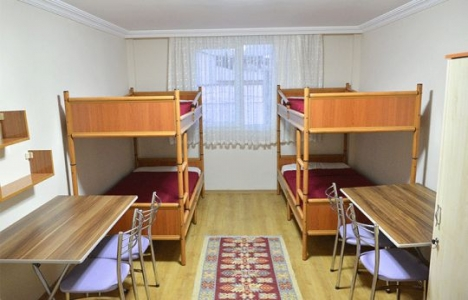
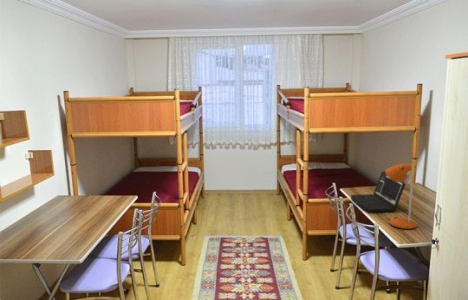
+ desk lamp [384,163,417,230]
+ laptop [350,170,406,213]
